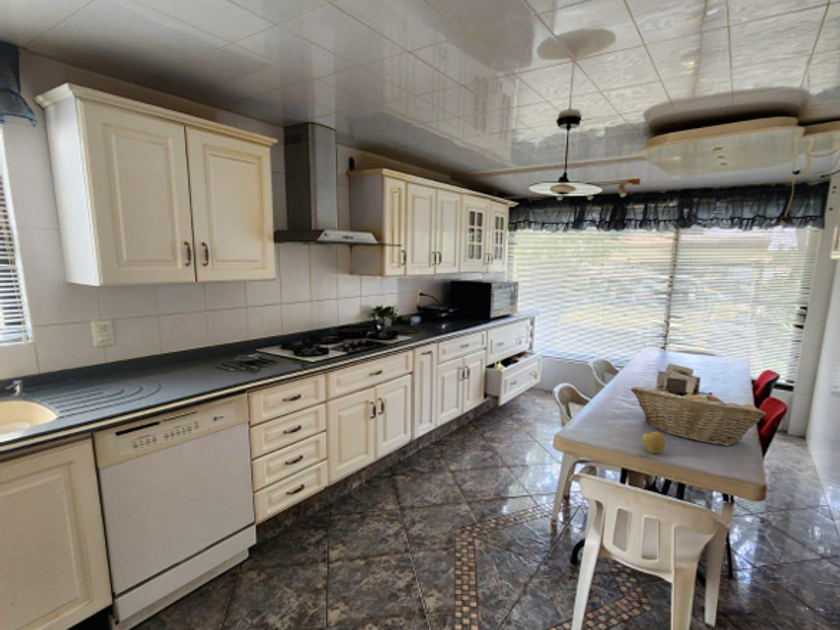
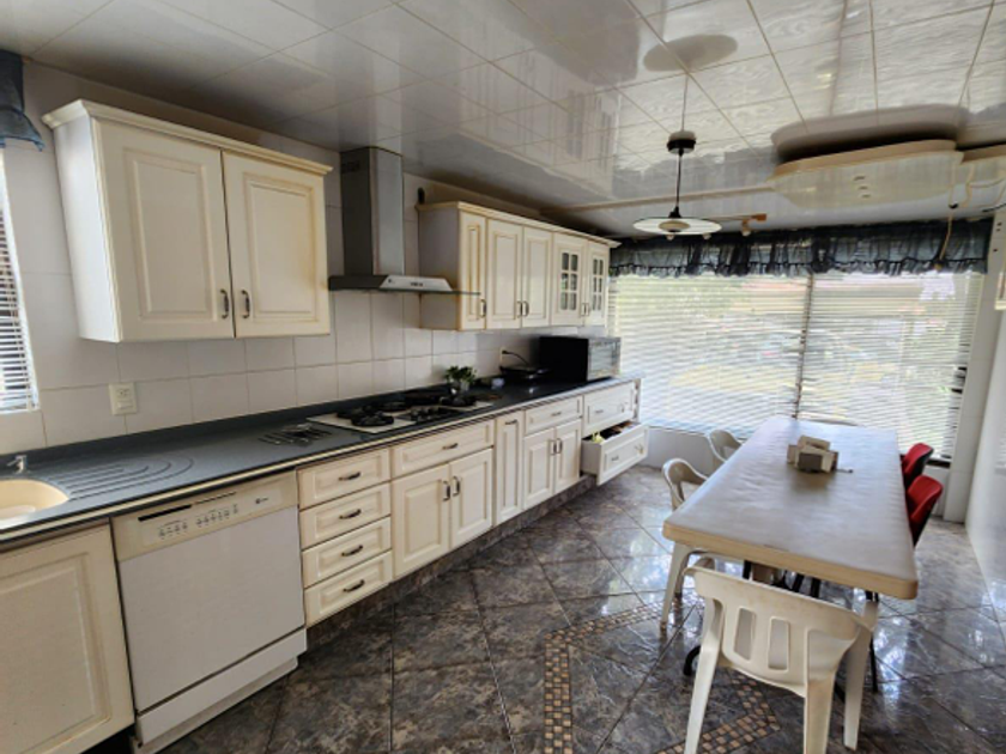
- apple [641,431,666,454]
- fruit basket [630,386,767,447]
